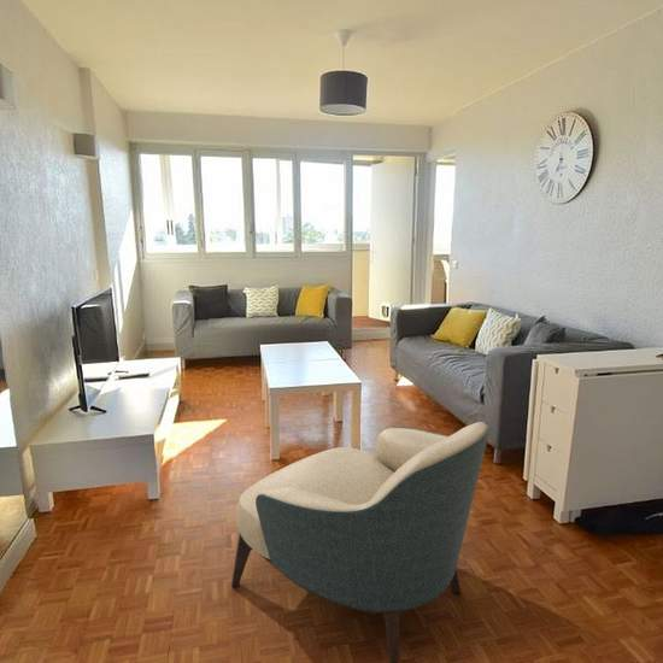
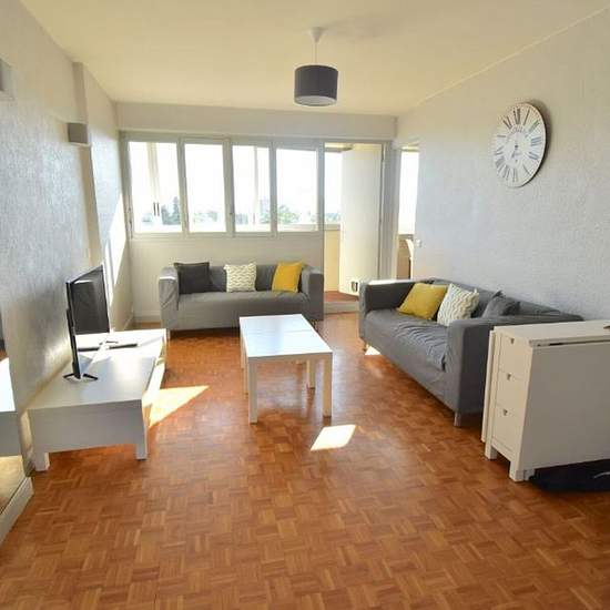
- armchair [230,421,492,663]
